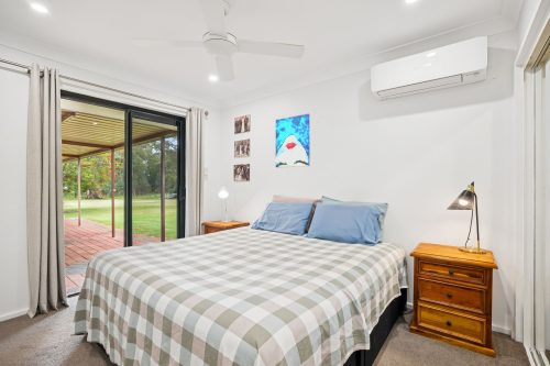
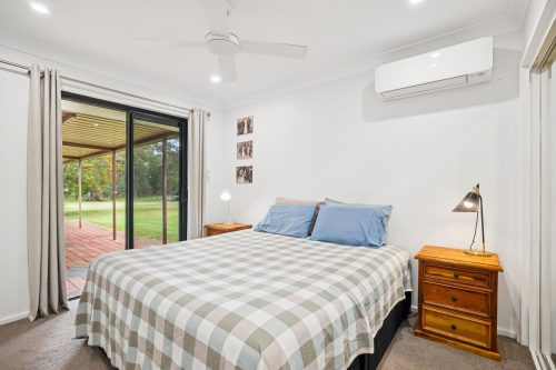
- wall art [275,113,311,168]
